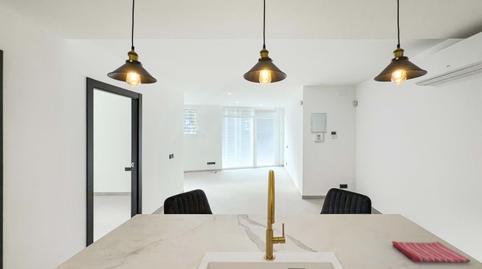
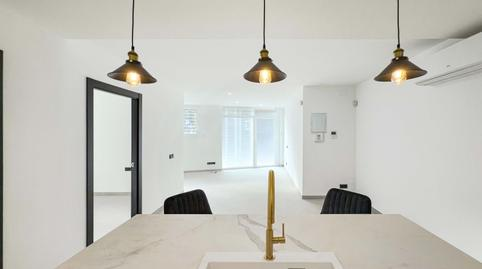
- dish towel [391,240,471,264]
